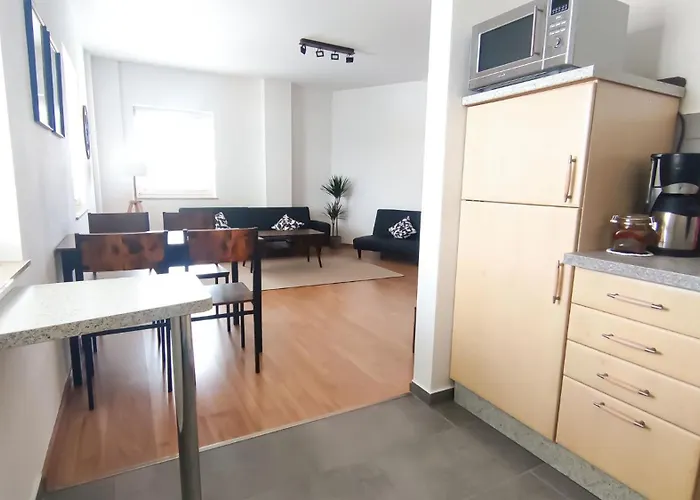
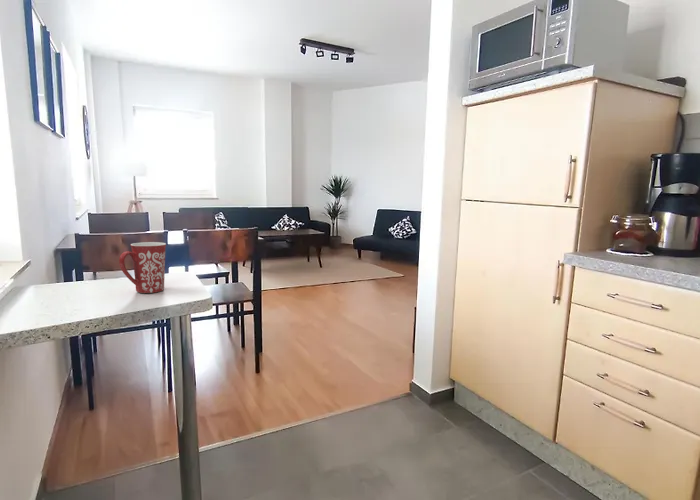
+ mug [118,241,167,294]
